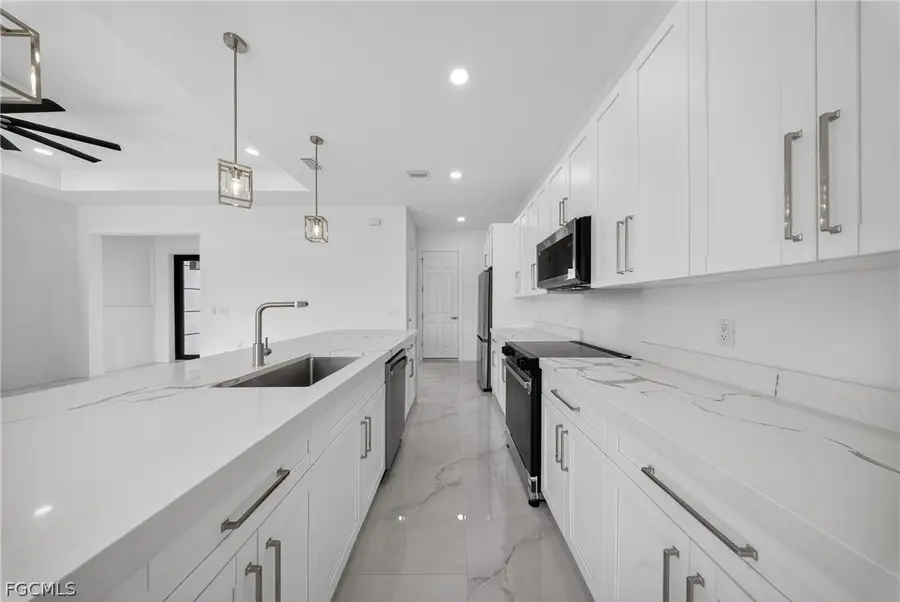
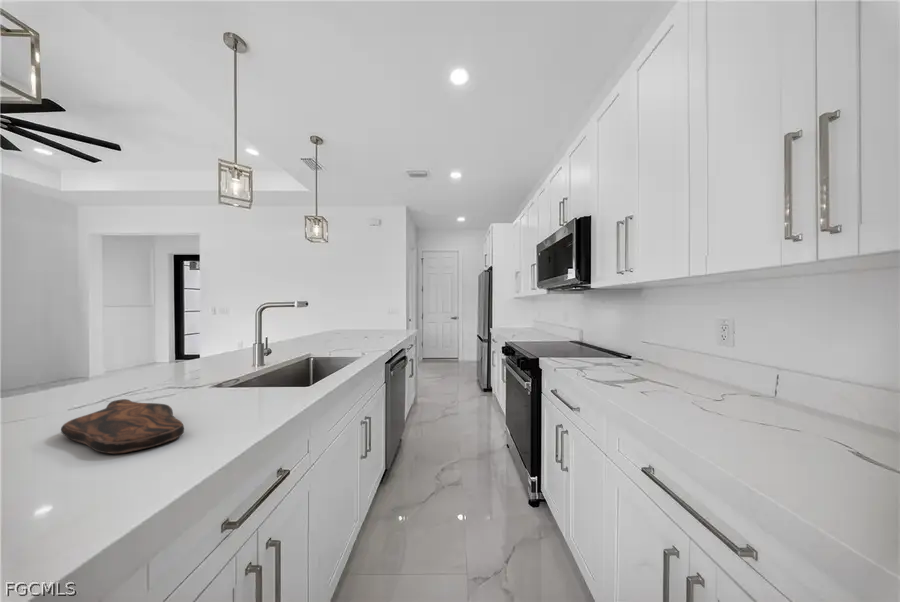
+ cutting board [60,398,185,455]
